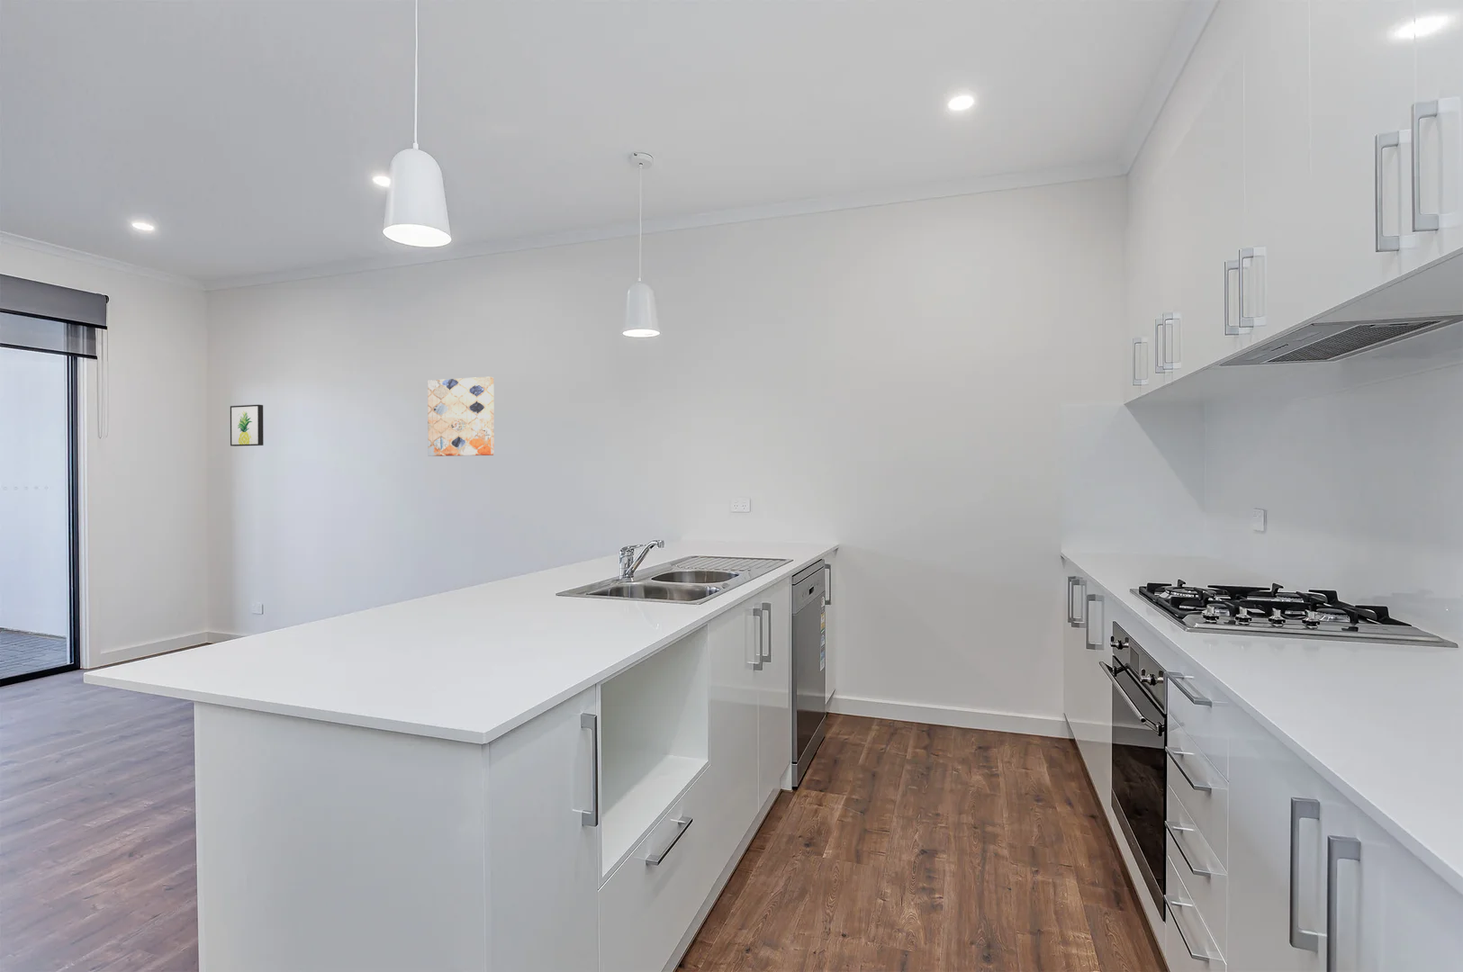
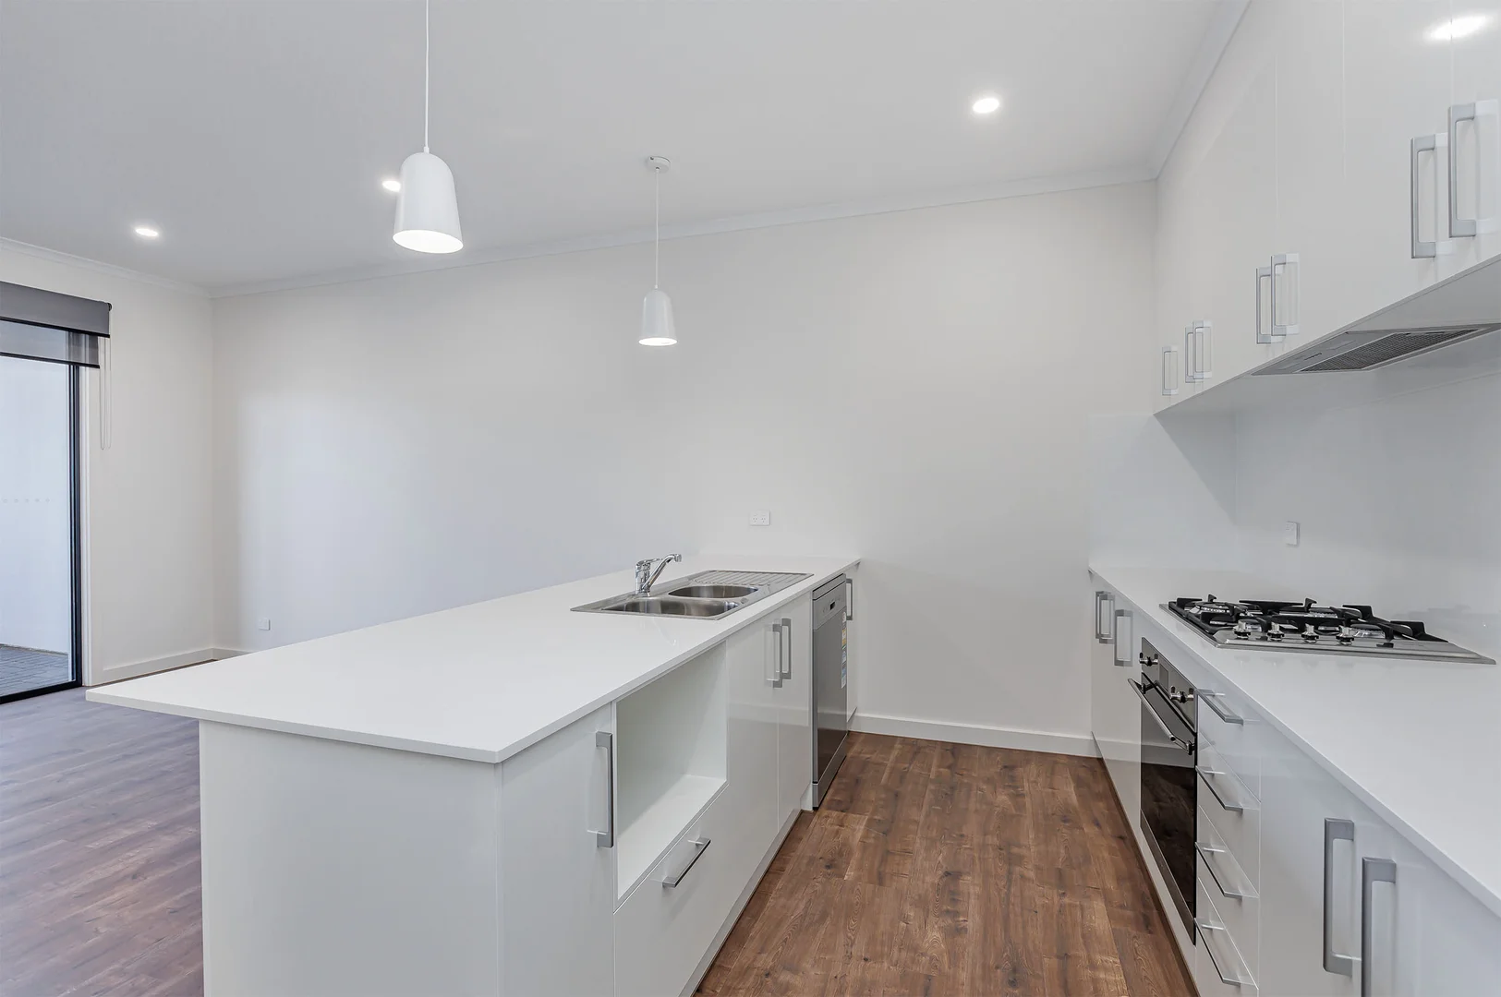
- wall art [230,405,265,447]
- wall art [427,376,494,457]
